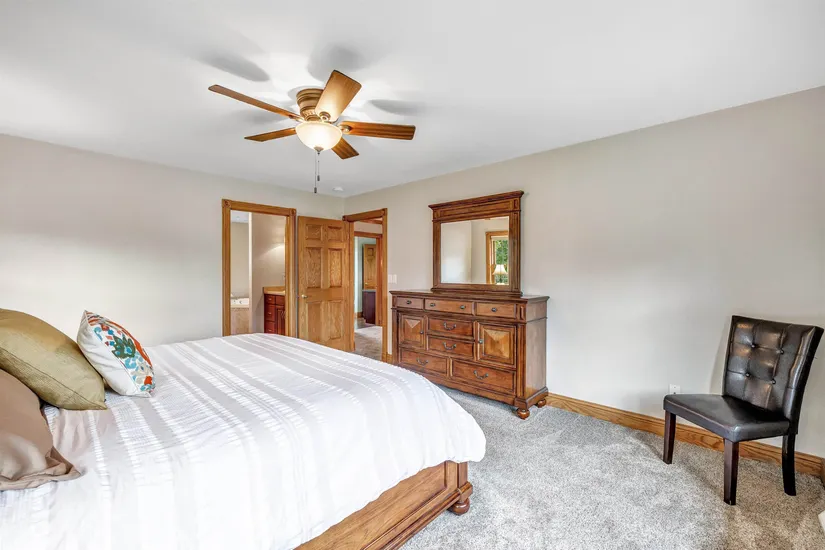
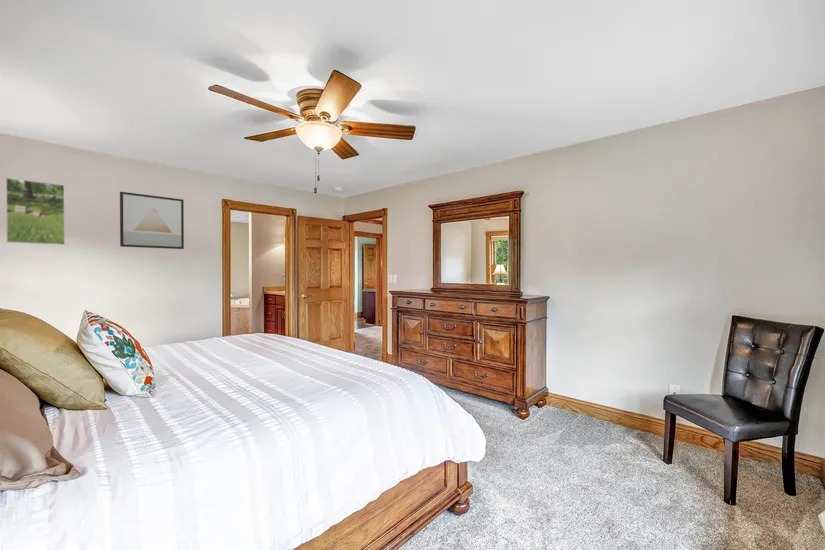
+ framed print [5,177,66,246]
+ wall art [119,191,185,250]
